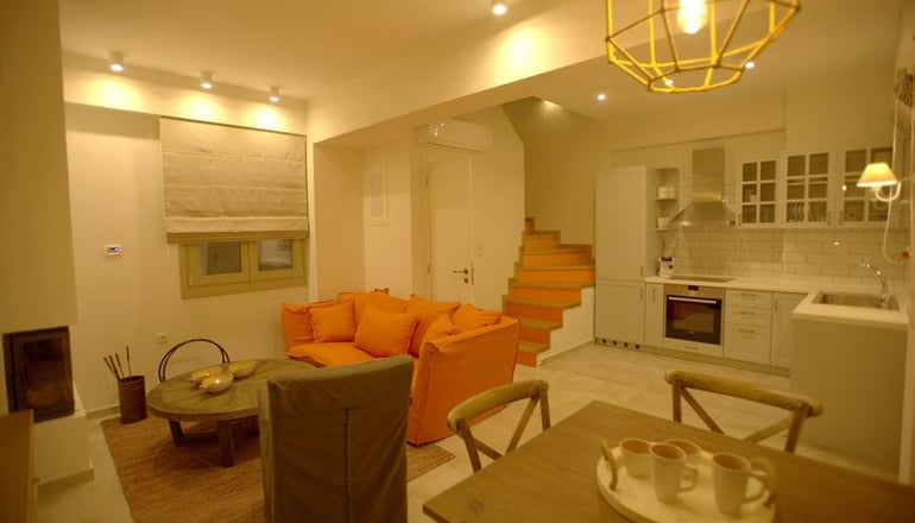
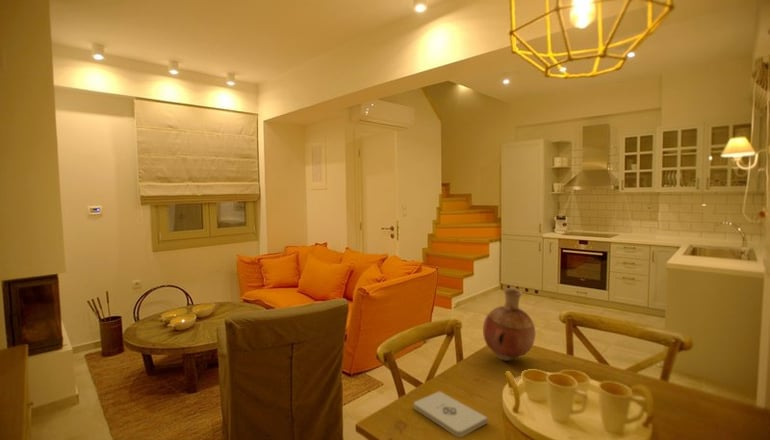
+ vase [482,287,536,362]
+ notepad [413,390,489,438]
